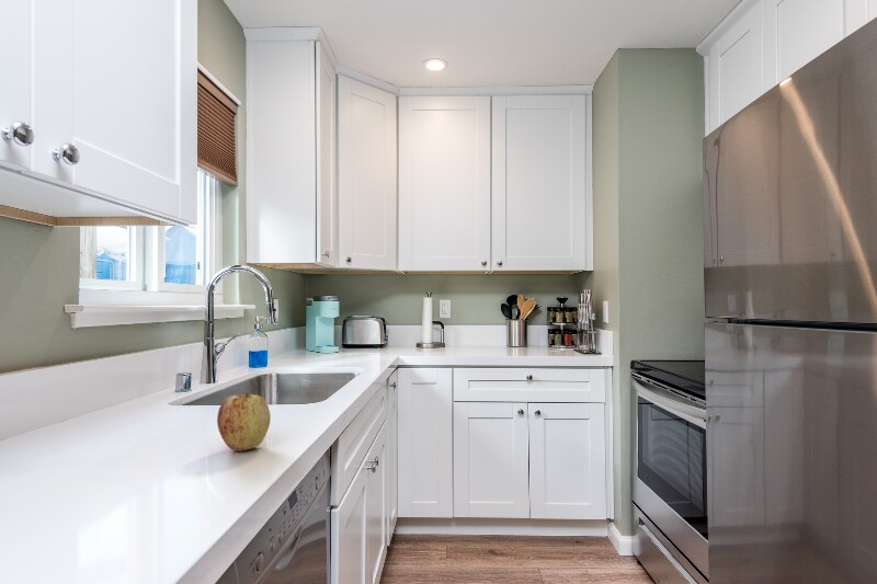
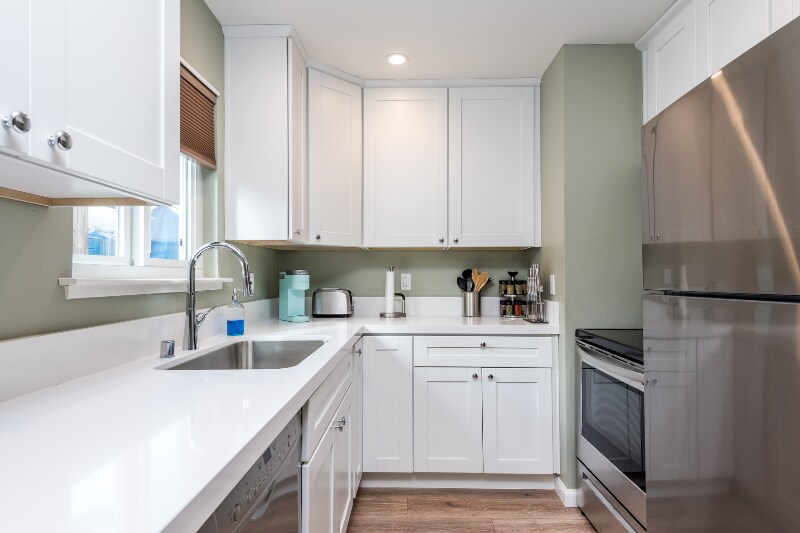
- apple [216,392,272,453]
